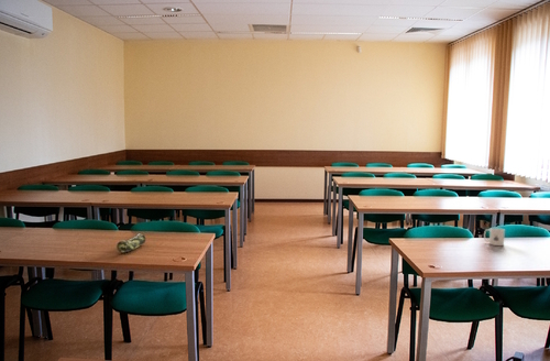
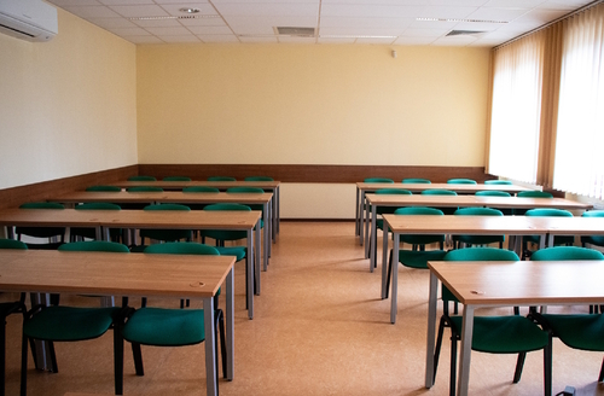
- mug [483,227,506,247]
- pencil case [116,232,146,254]
